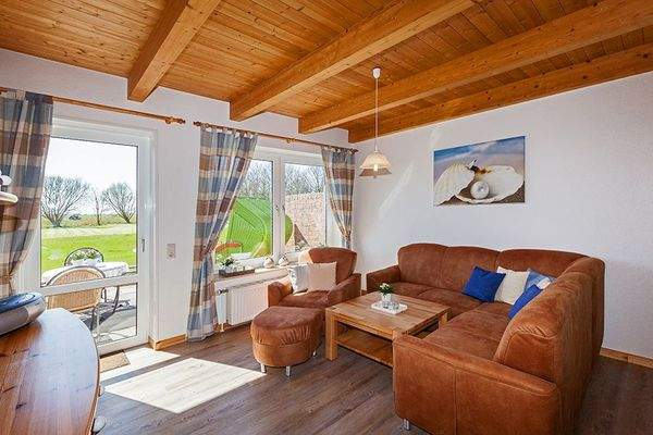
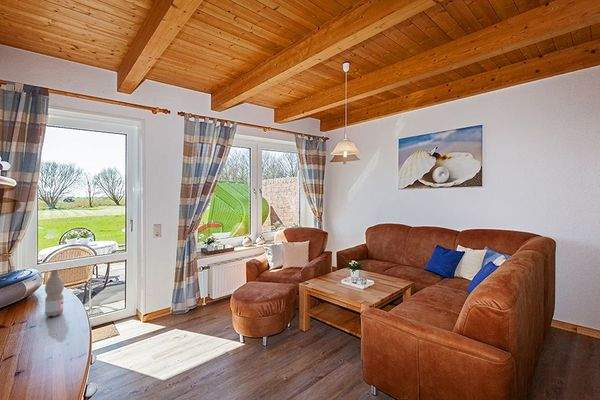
+ water bottle [44,269,65,318]
